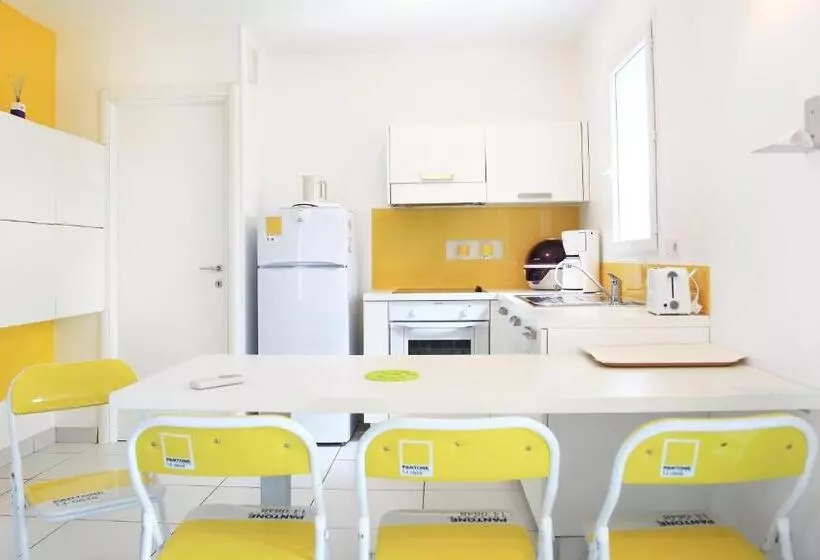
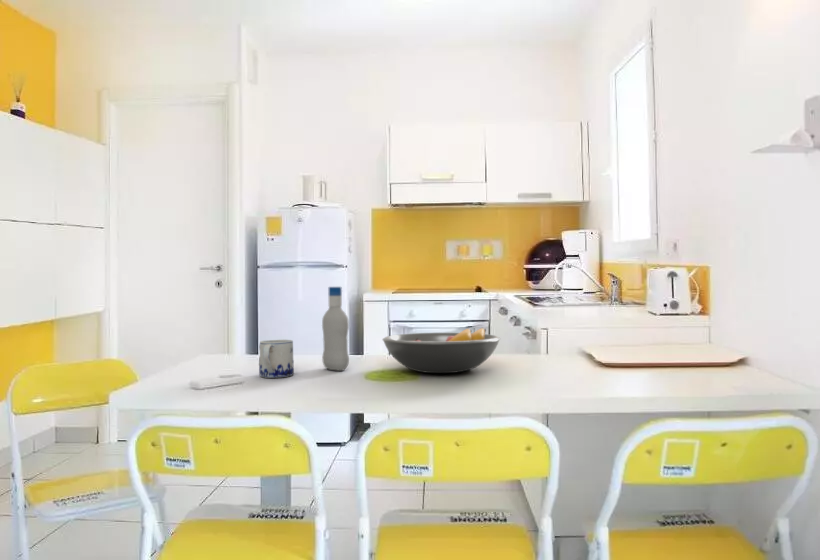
+ fruit bowl [381,327,501,374]
+ bottle [321,286,350,372]
+ mug [258,339,295,379]
